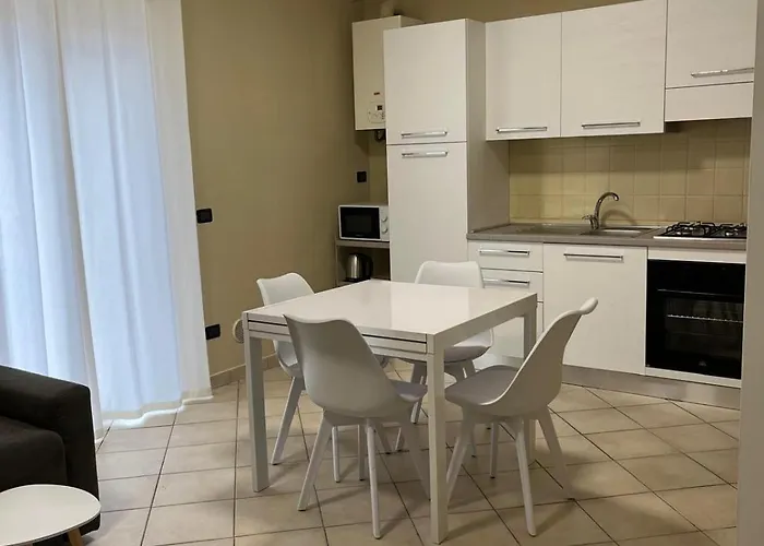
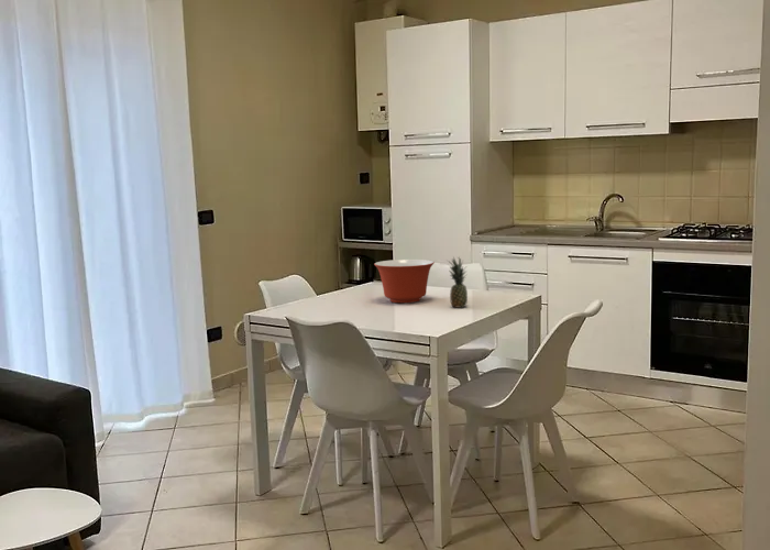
+ fruit [447,255,469,309]
+ mixing bowl [373,258,436,304]
